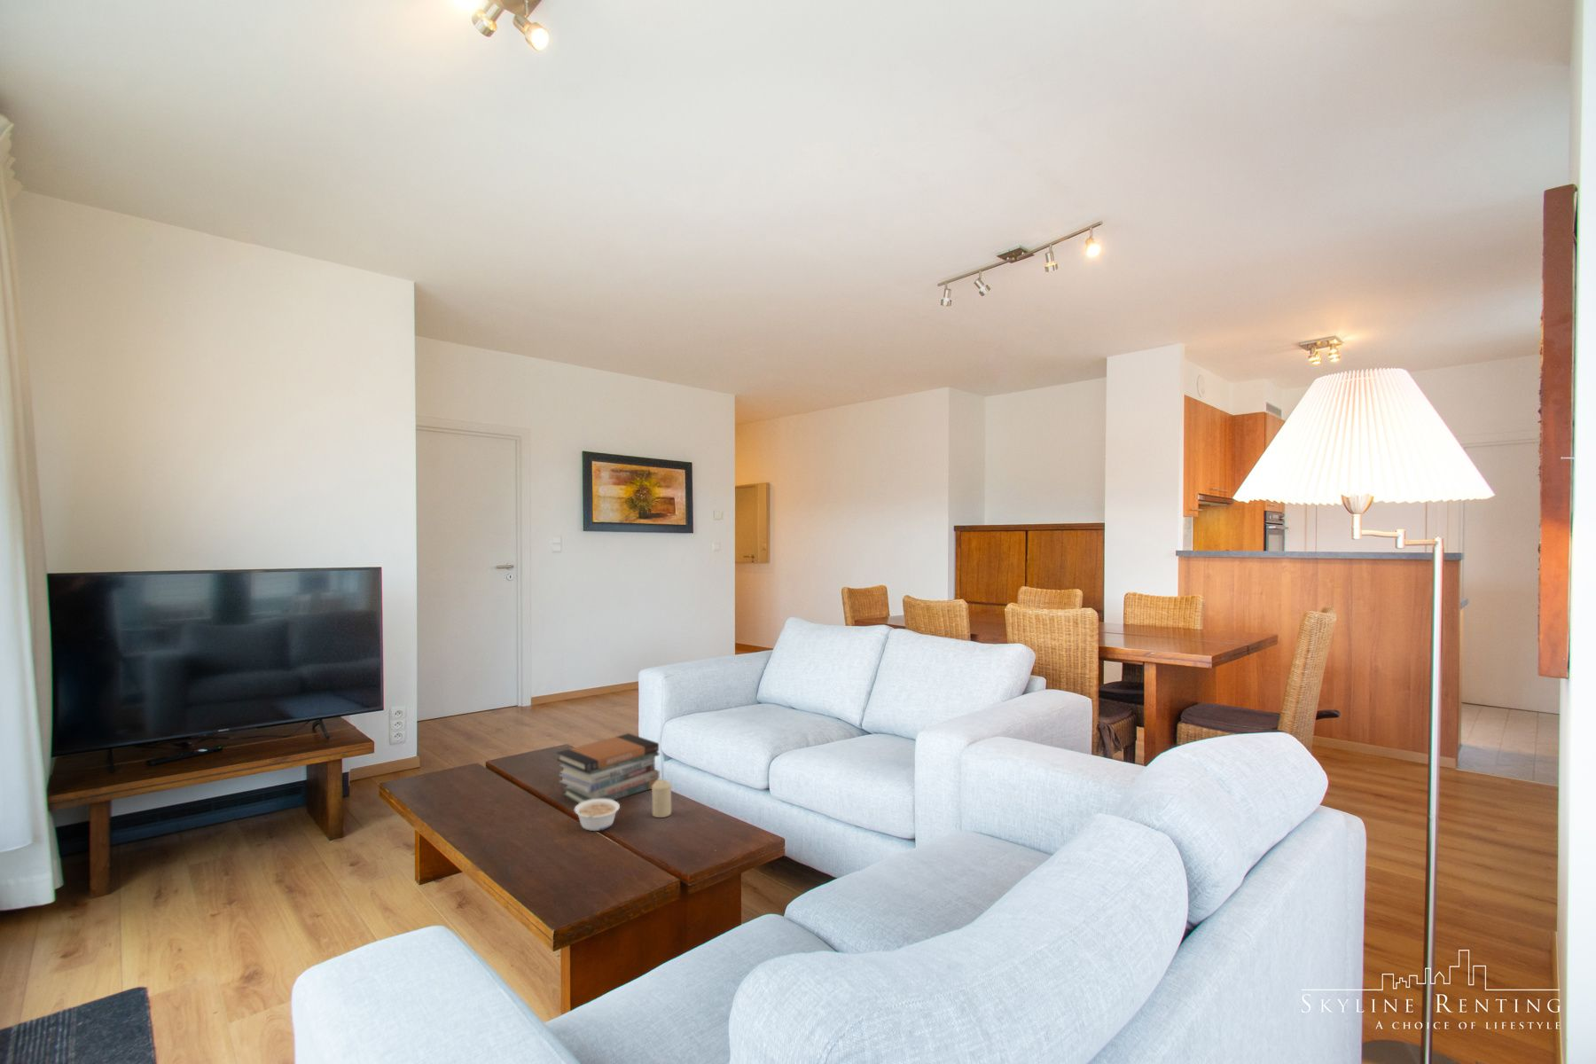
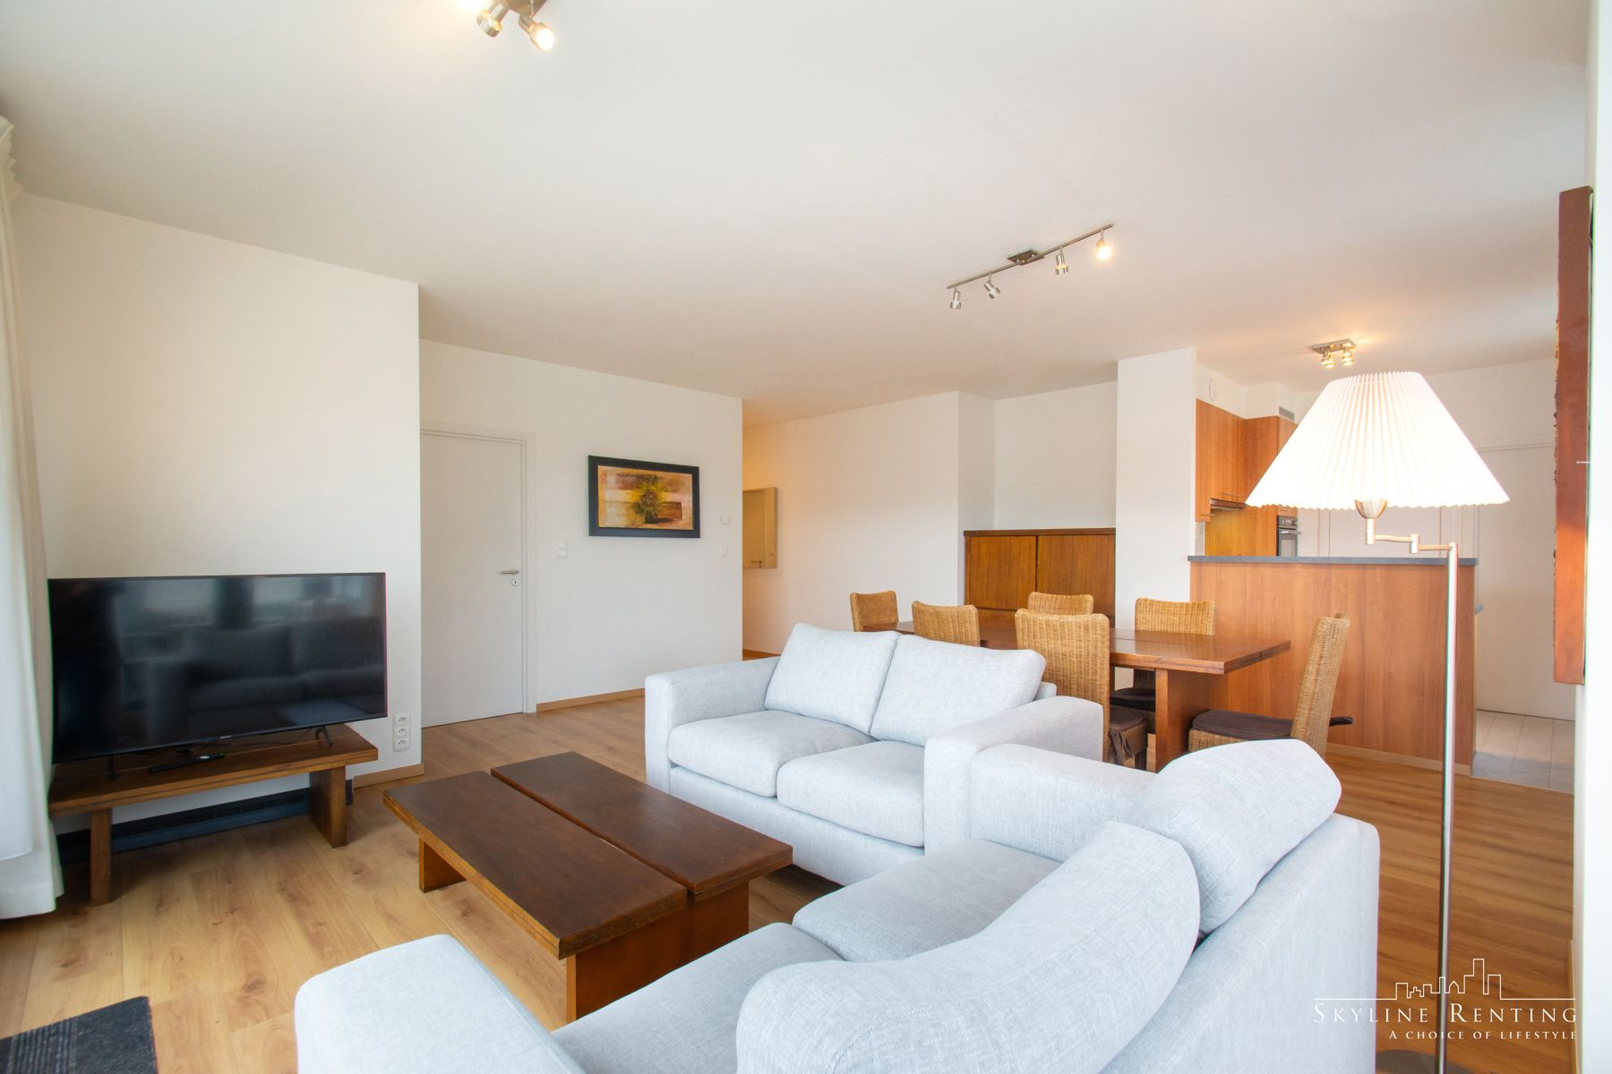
- candle [651,779,672,818]
- book stack [556,733,660,804]
- legume [574,799,621,831]
